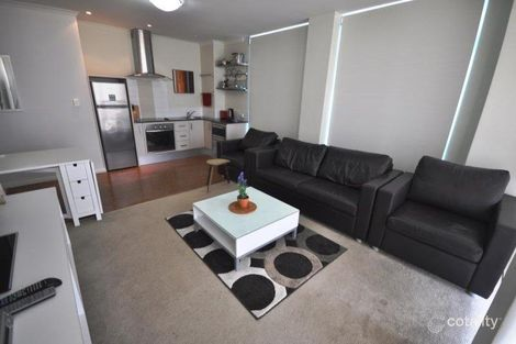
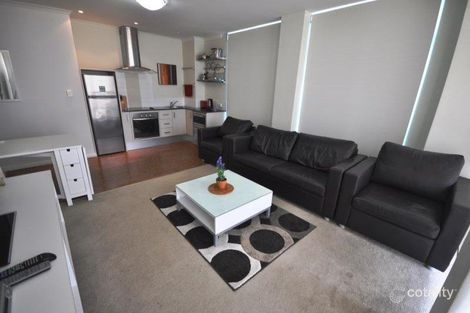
- stool [205,158,232,193]
